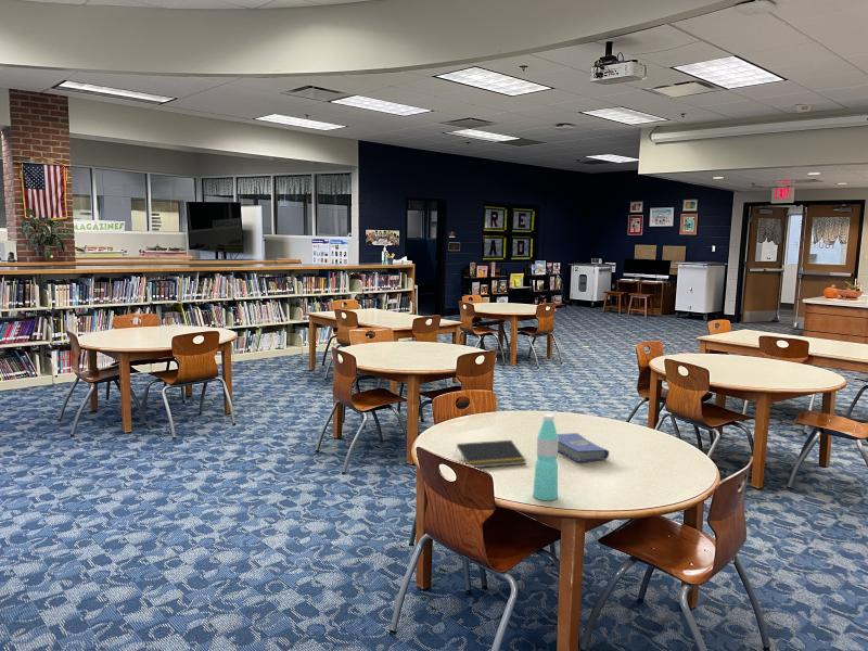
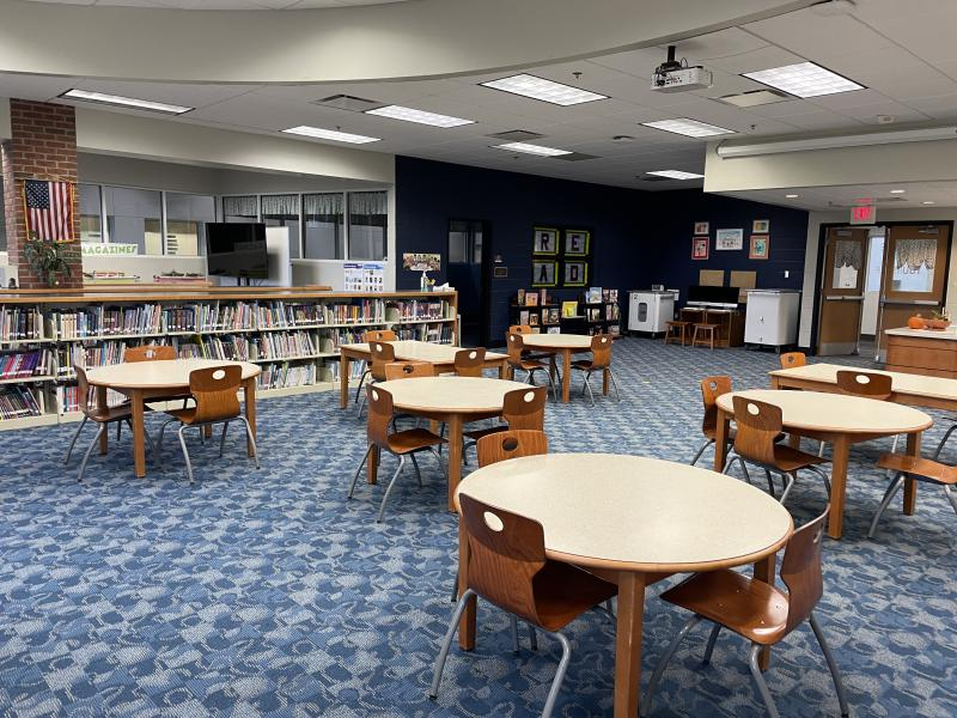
- water bottle [532,413,559,501]
- notepad [455,439,527,469]
- hardcover book [557,432,610,463]
